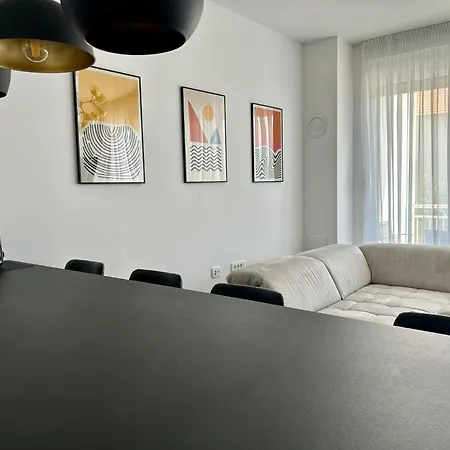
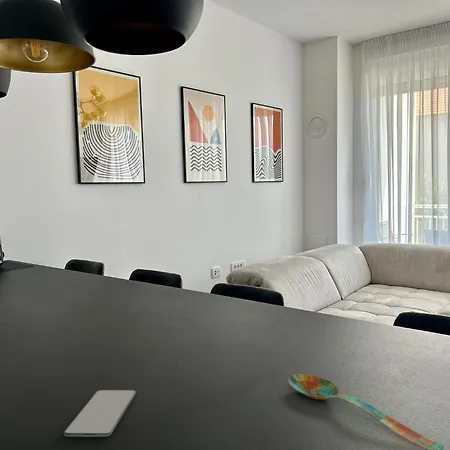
+ smartphone [63,389,137,438]
+ spoon [287,373,445,450]
